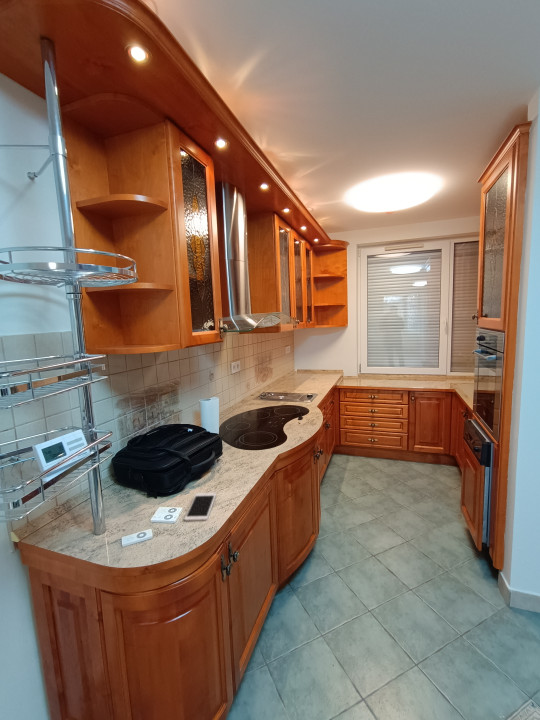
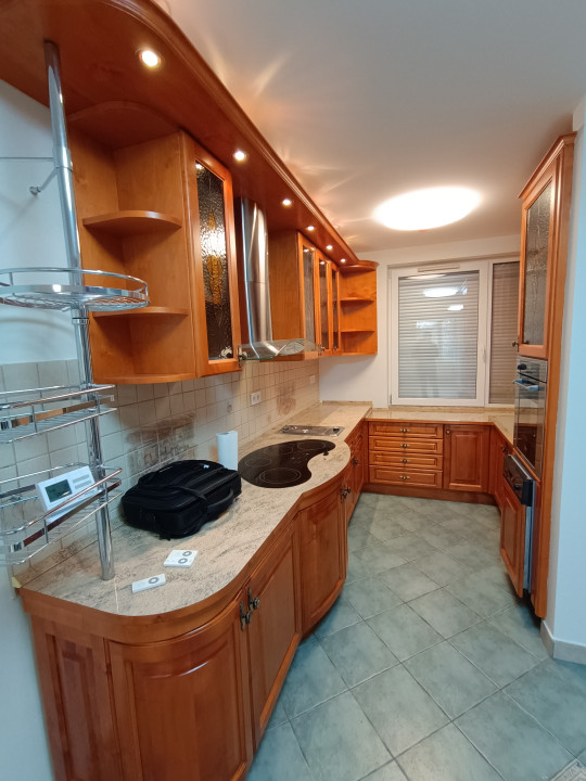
- cell phone [183,492,217,522]
